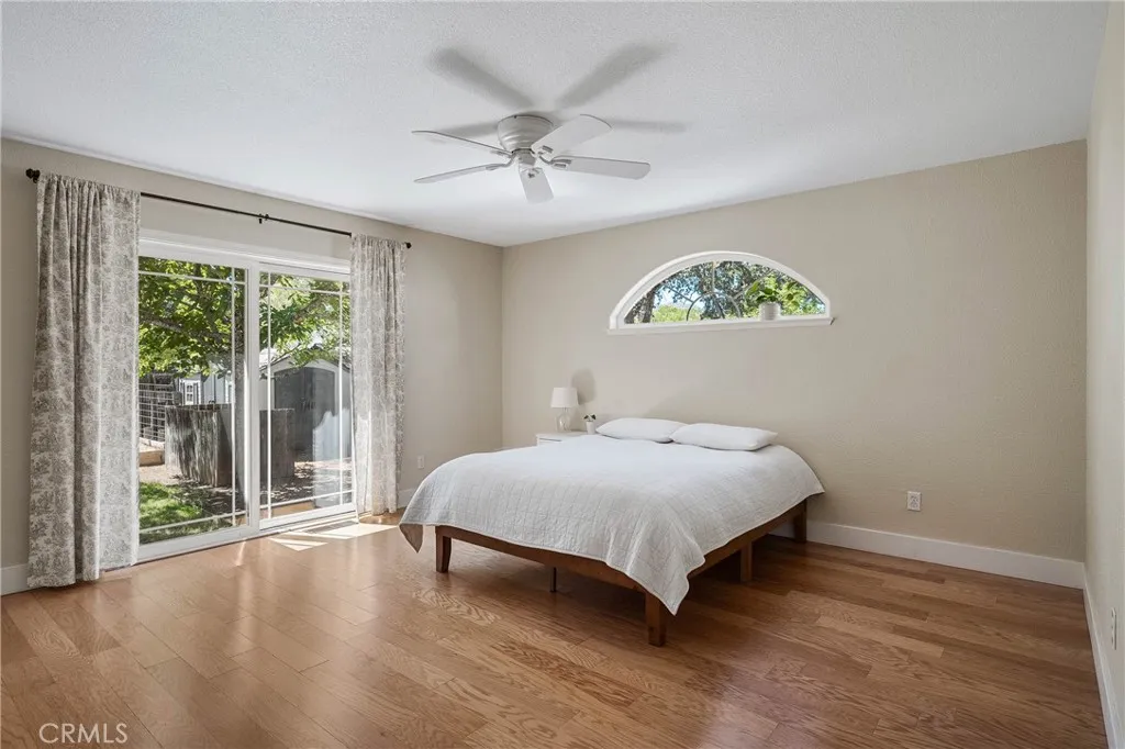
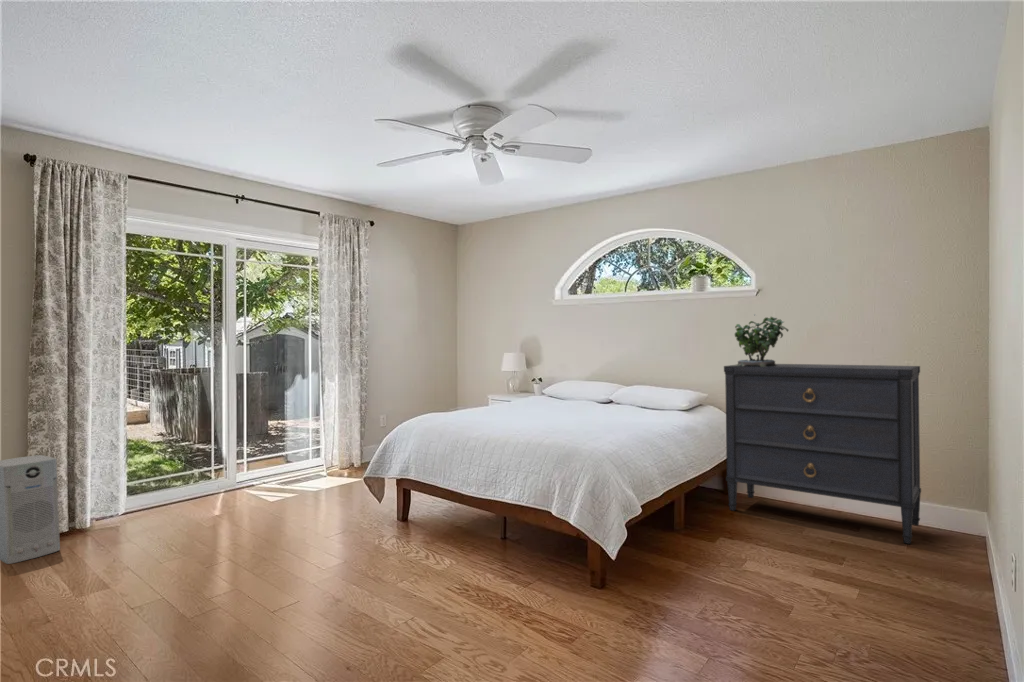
+ dresser [723,363,922,545]
+ potted plant [731,313,789,367]
+ air purifier [0,454,61,565]
